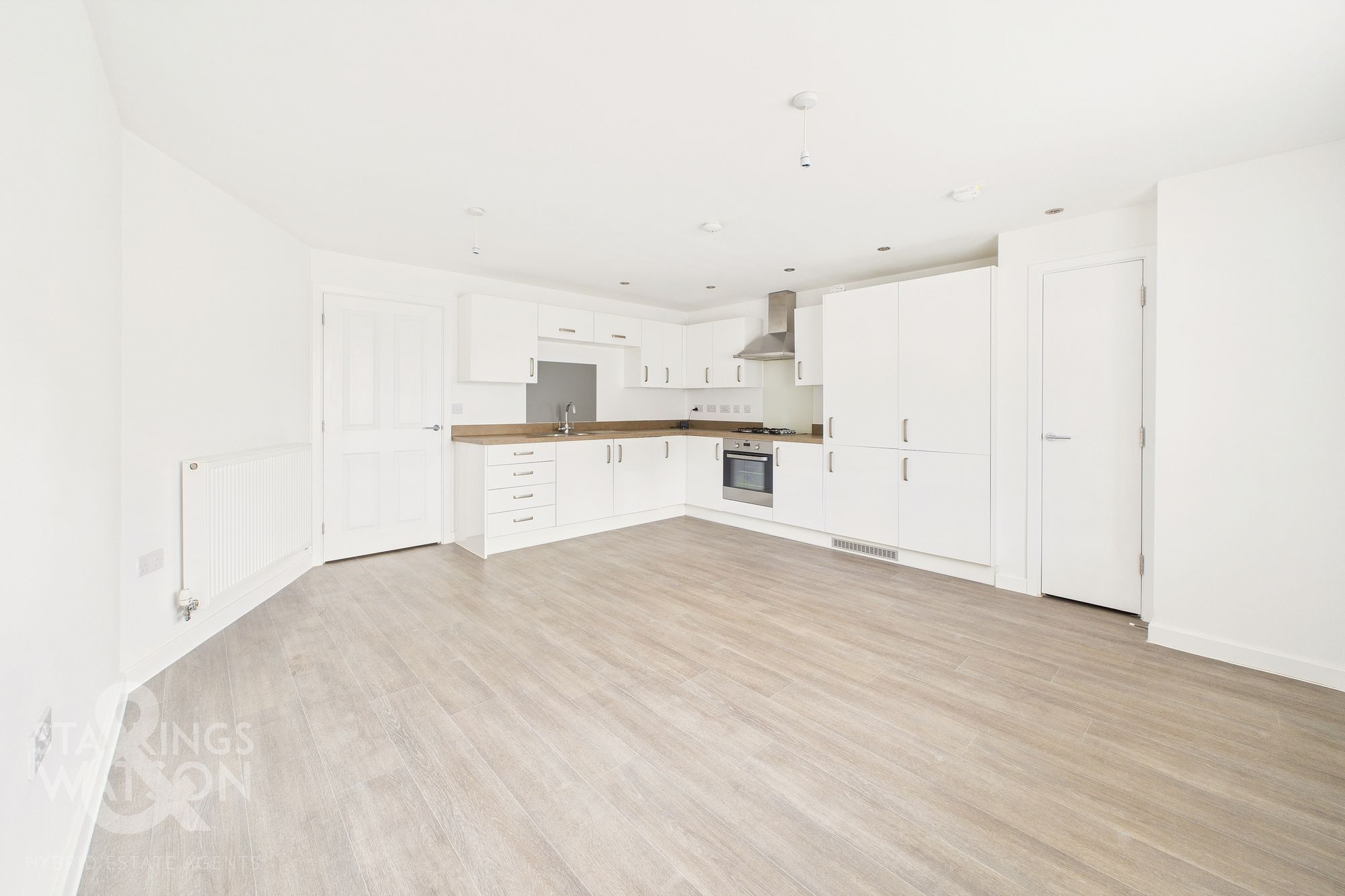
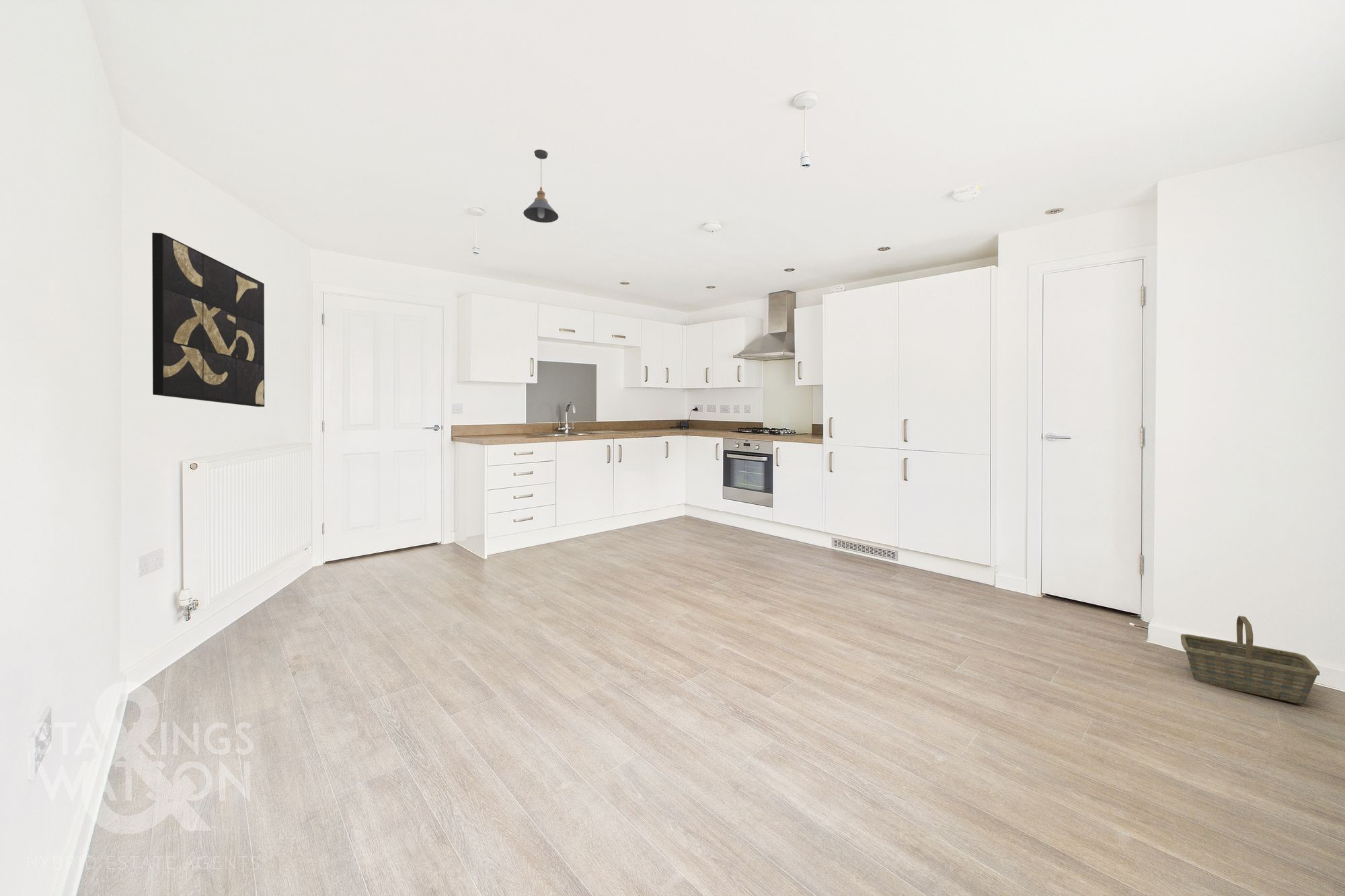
+ basket [1180,615,1320,704]
+ wall art [151,232,265,407]
+ pendant light [523,149,560,223]
